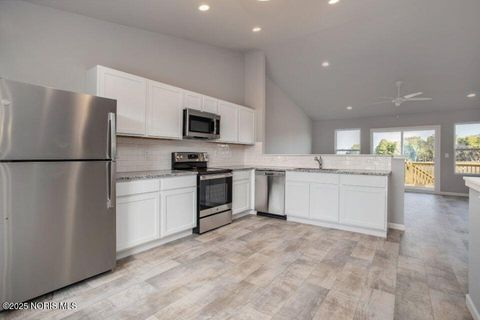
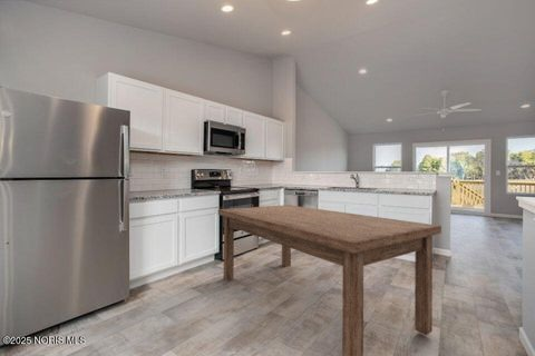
+ dining table [217,204,442,356]
